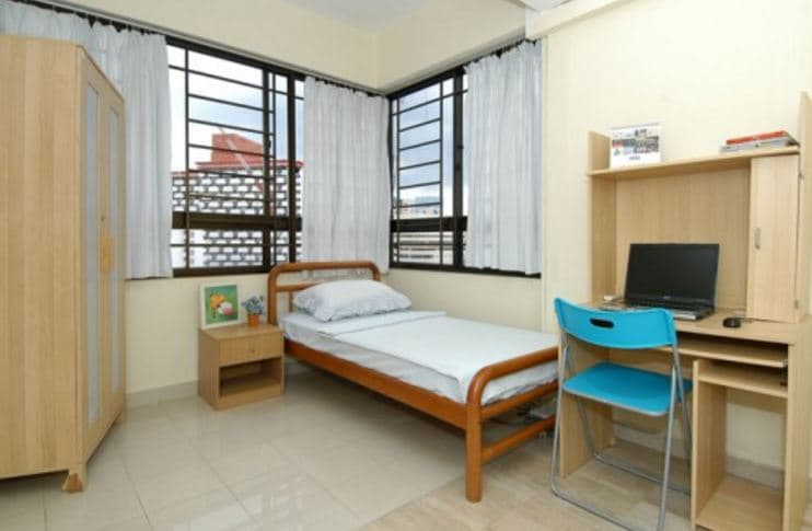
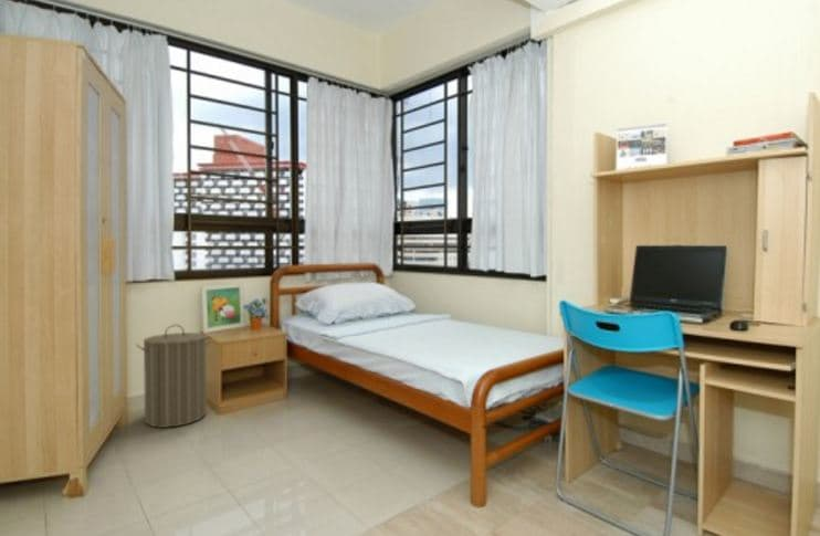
+ laundry hamper [135,324,213,429]
